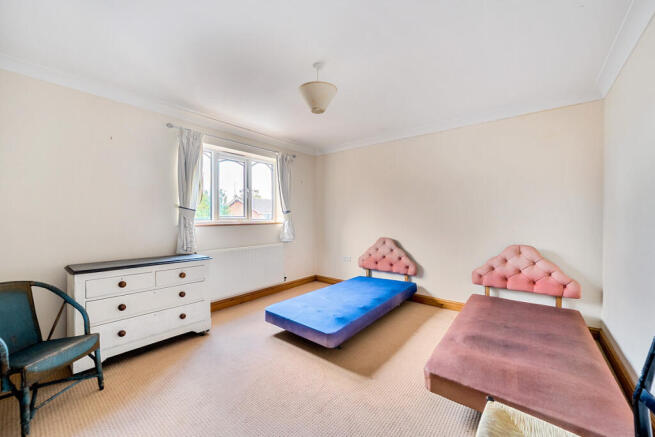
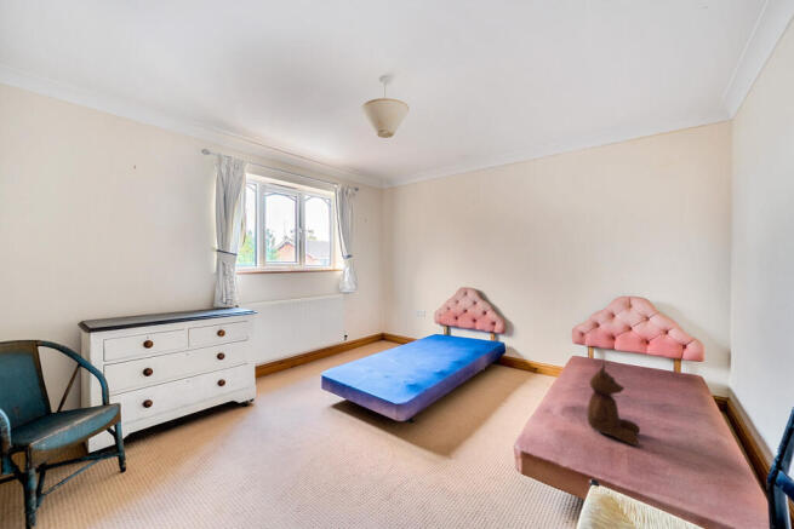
+ teddy bear [587,363,641,447]
